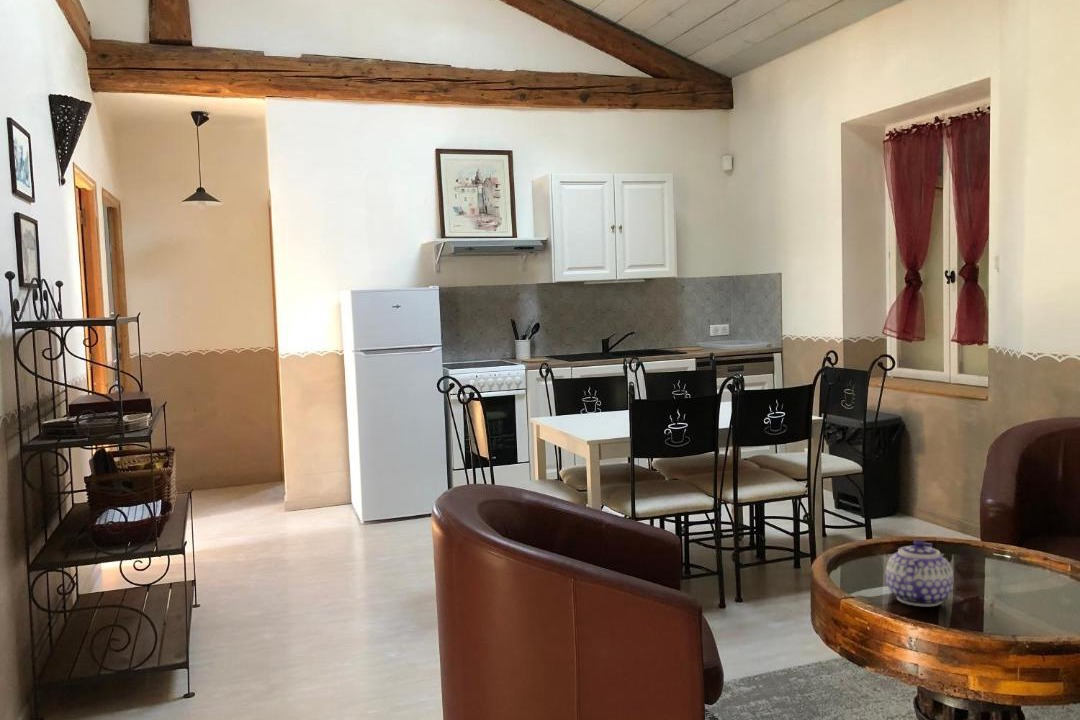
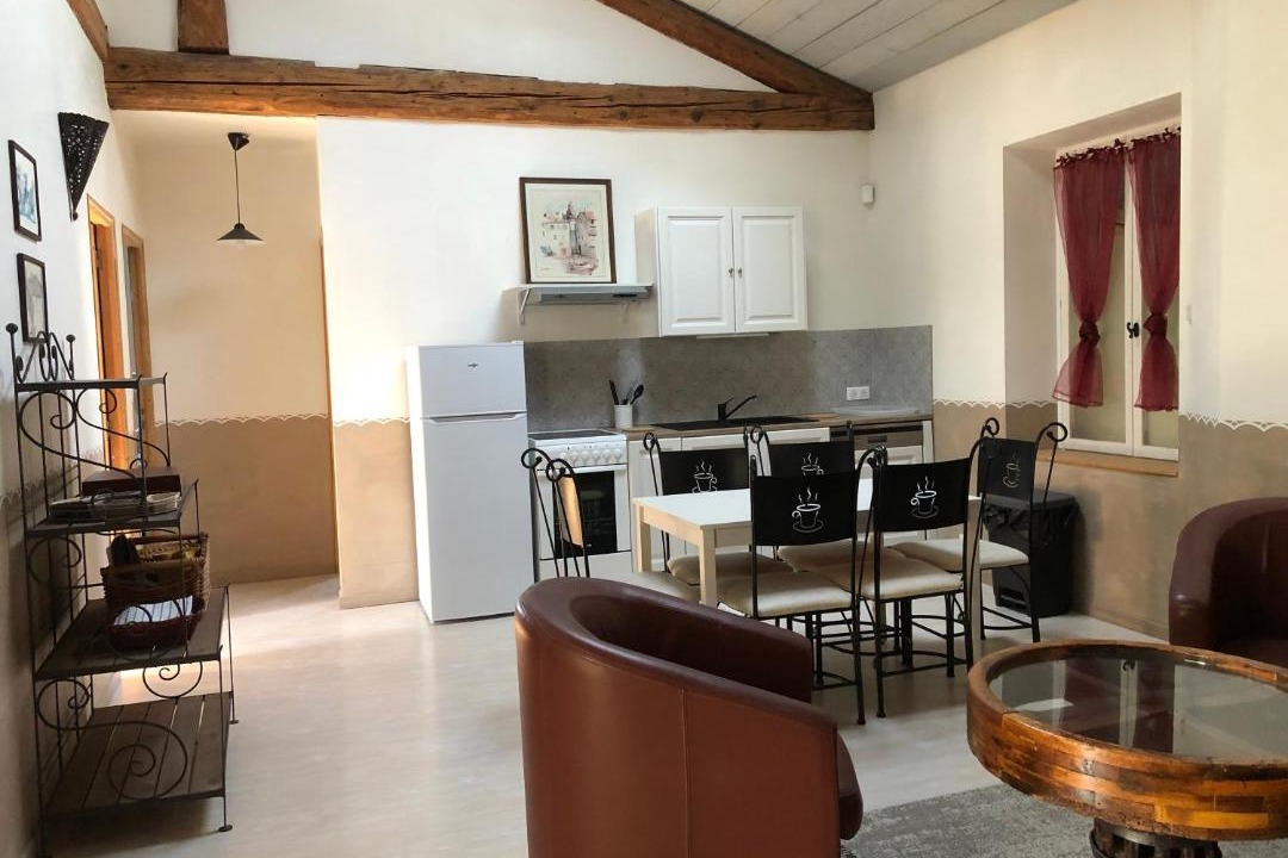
- teapot [885,539,955,607]
